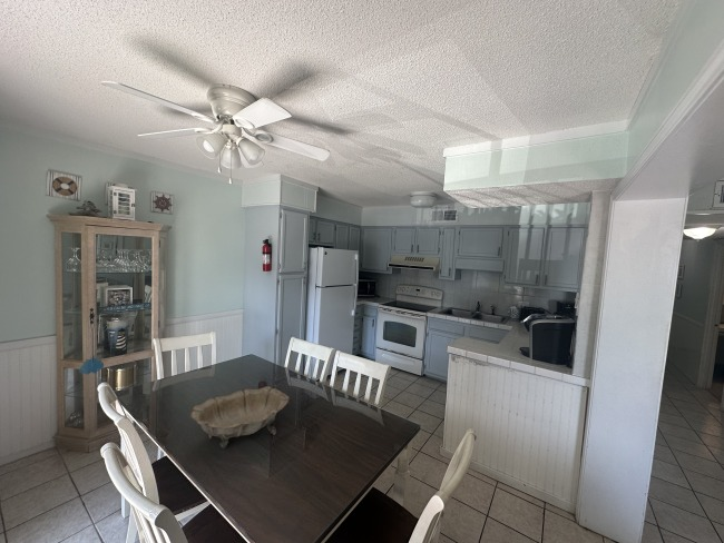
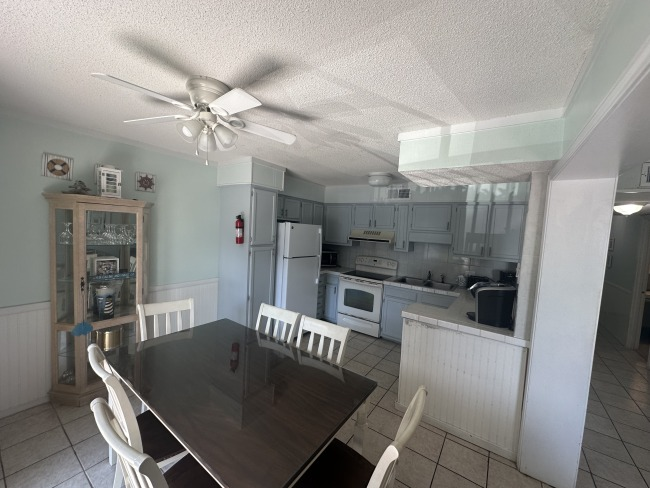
- decorative bowl [189,385,290,450]
